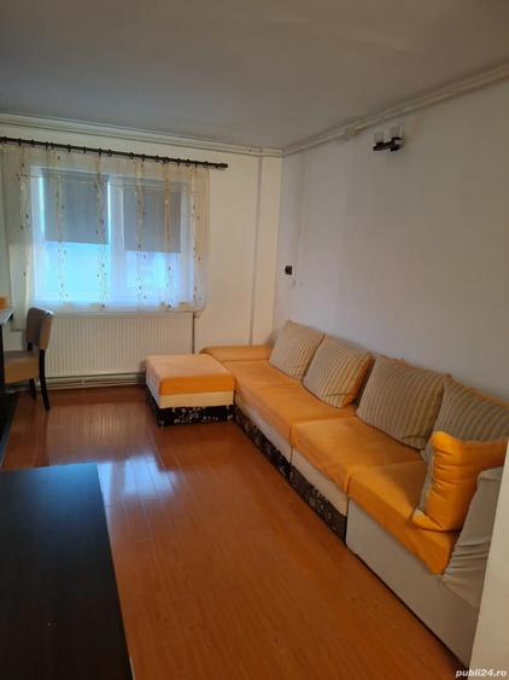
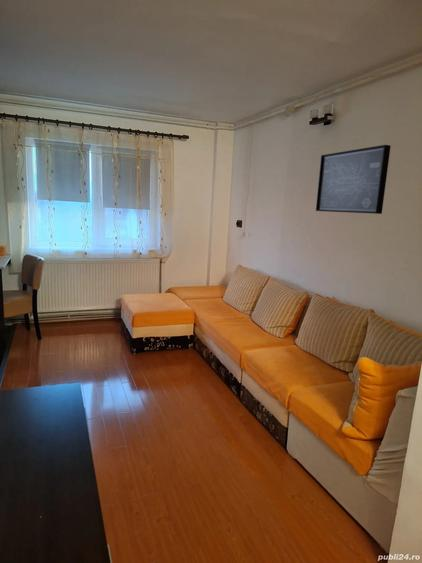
+ wall art [315,144,392,215]
